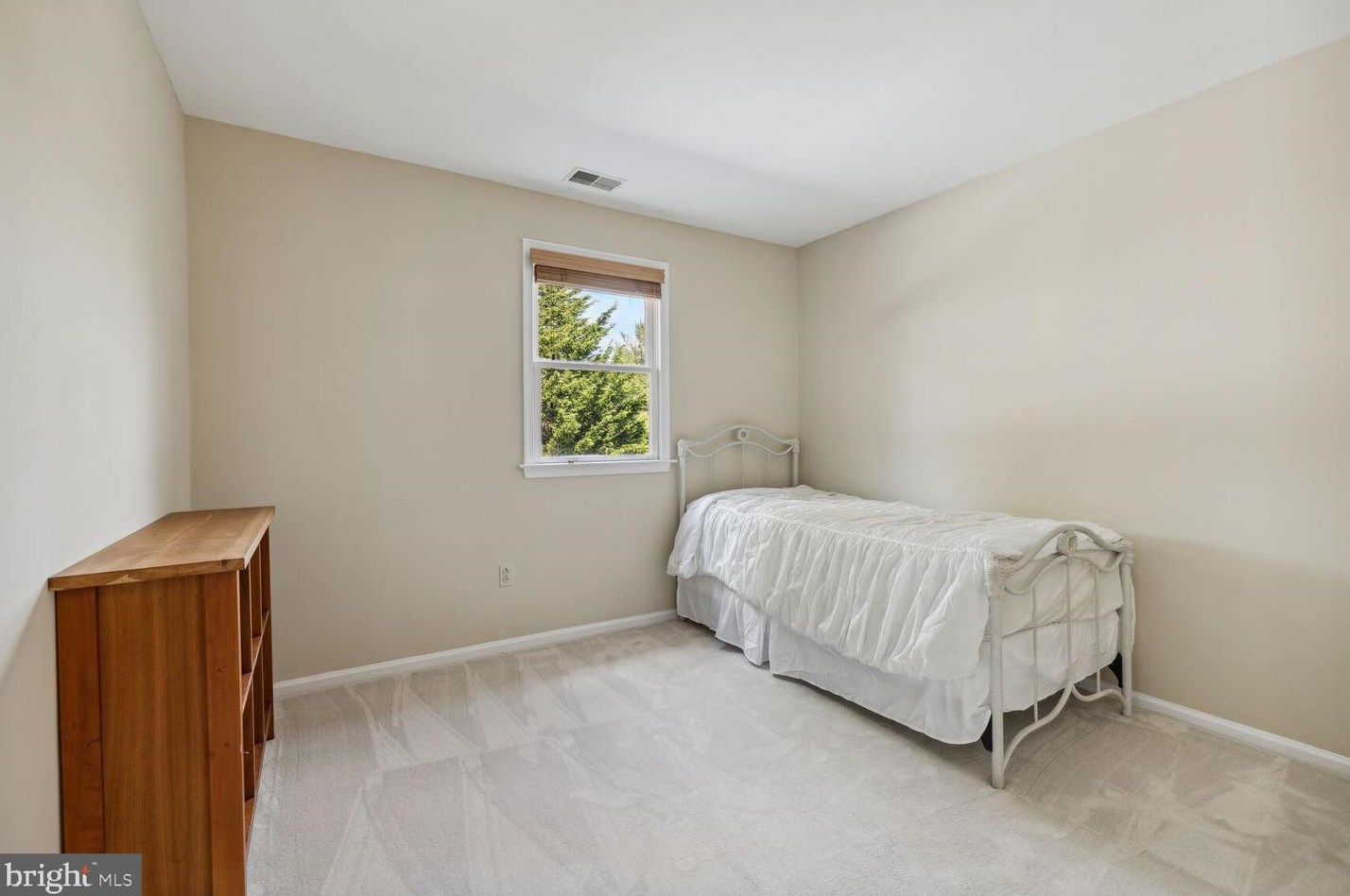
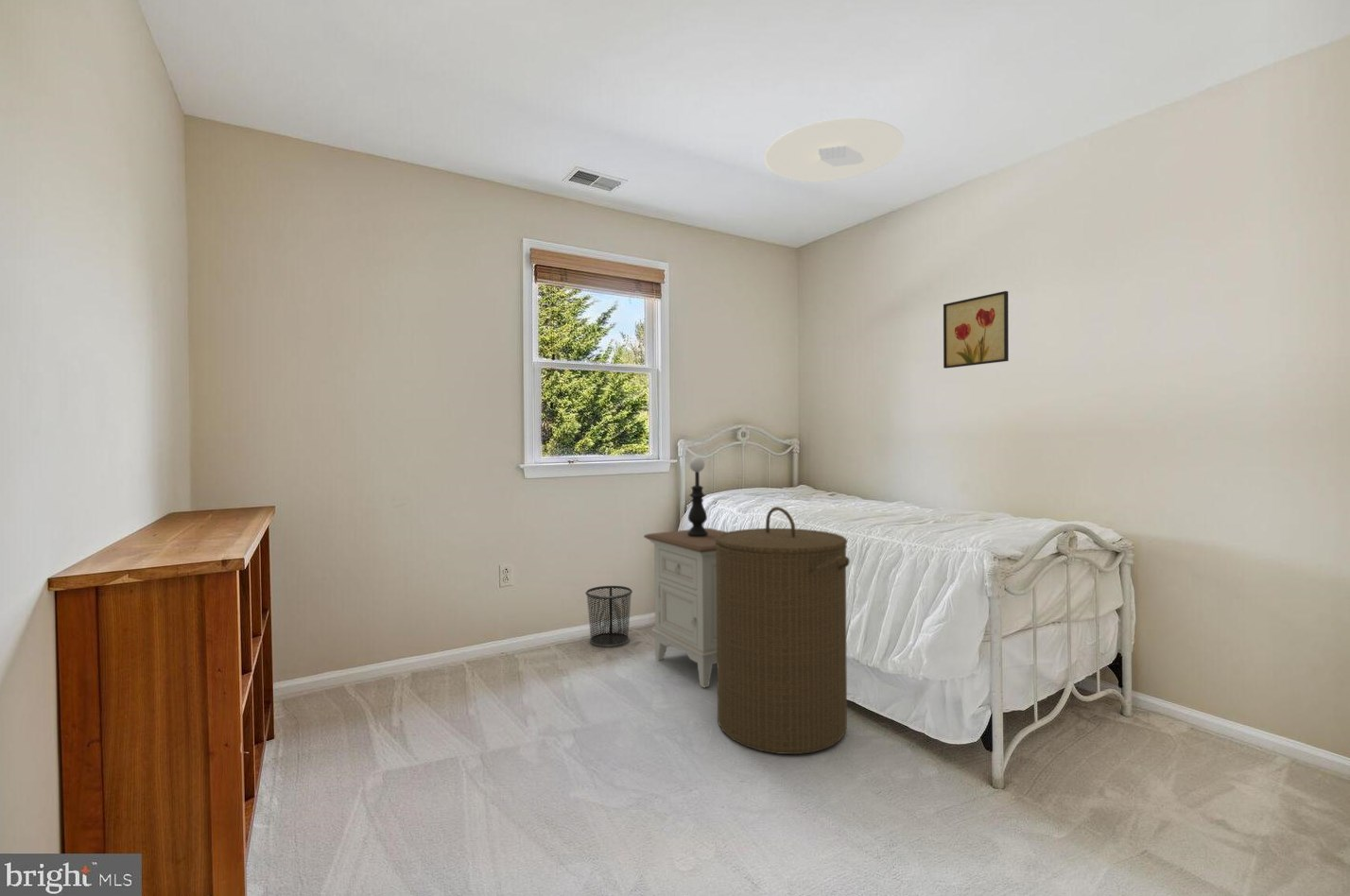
+ waste bin [584,585,633,648]
+ ceiling light [764,117,905,182]
+ laundry hamper [715,506,851,755]
+ table lamp [687,456,708,537]
+ nightstand [643,527,727,689]
+ wall art [943,290,1010,370]
